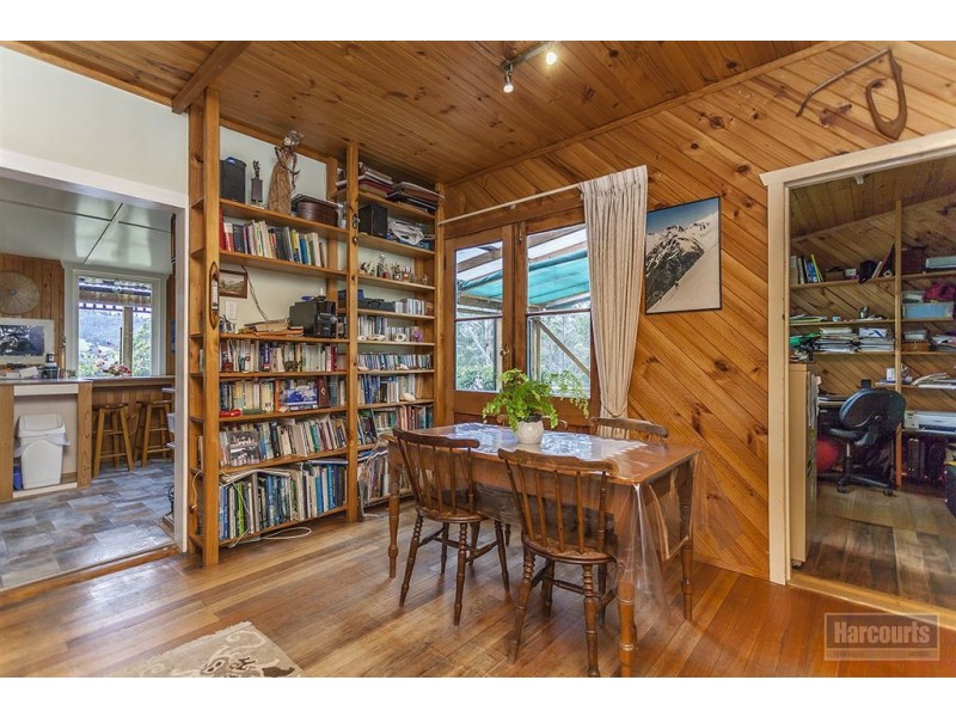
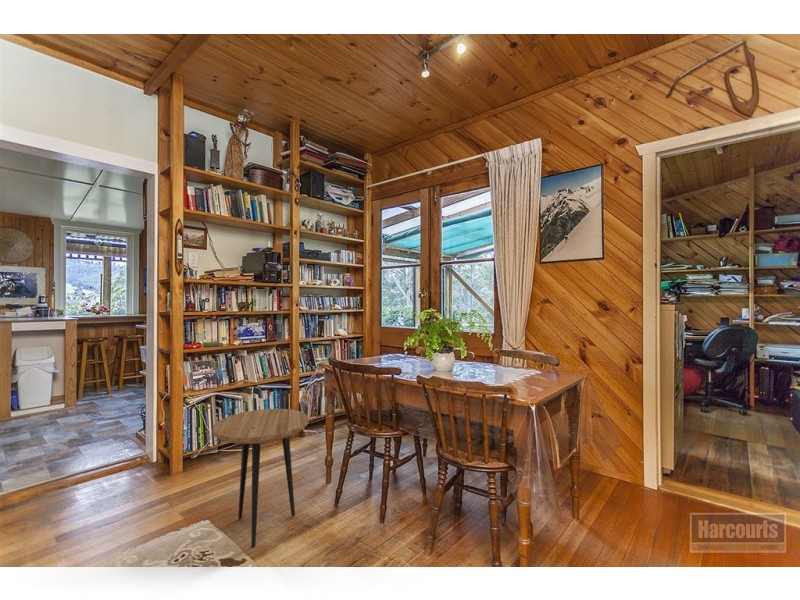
+ side table [211,408,309,549]
